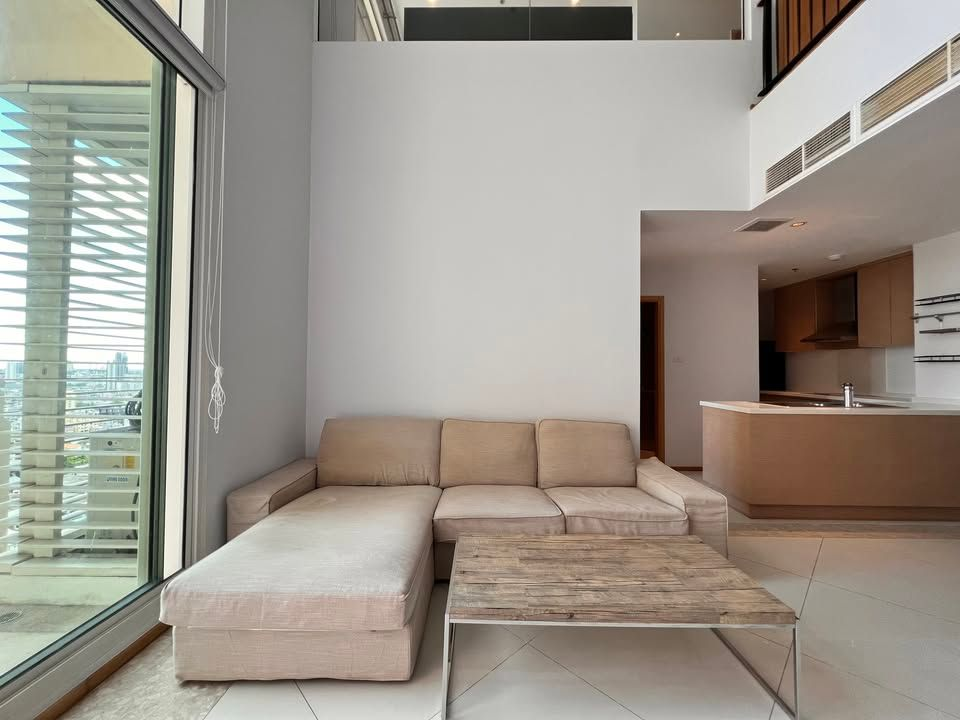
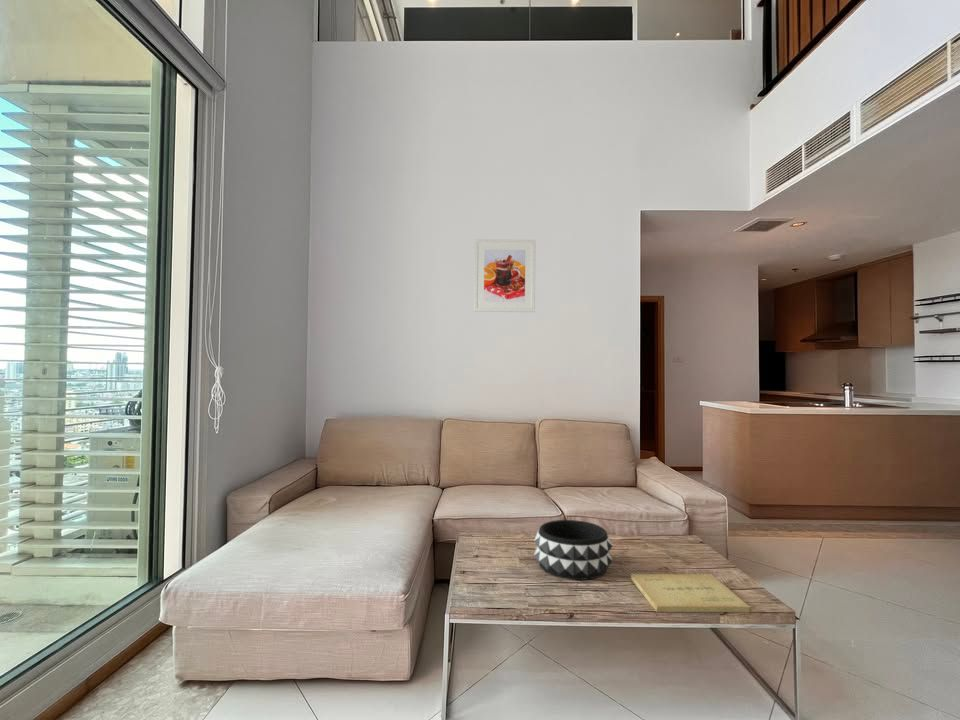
+ decorative bowl [533,519,614,581]
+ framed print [473,238,537,313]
+ book [630,573,752,613]
